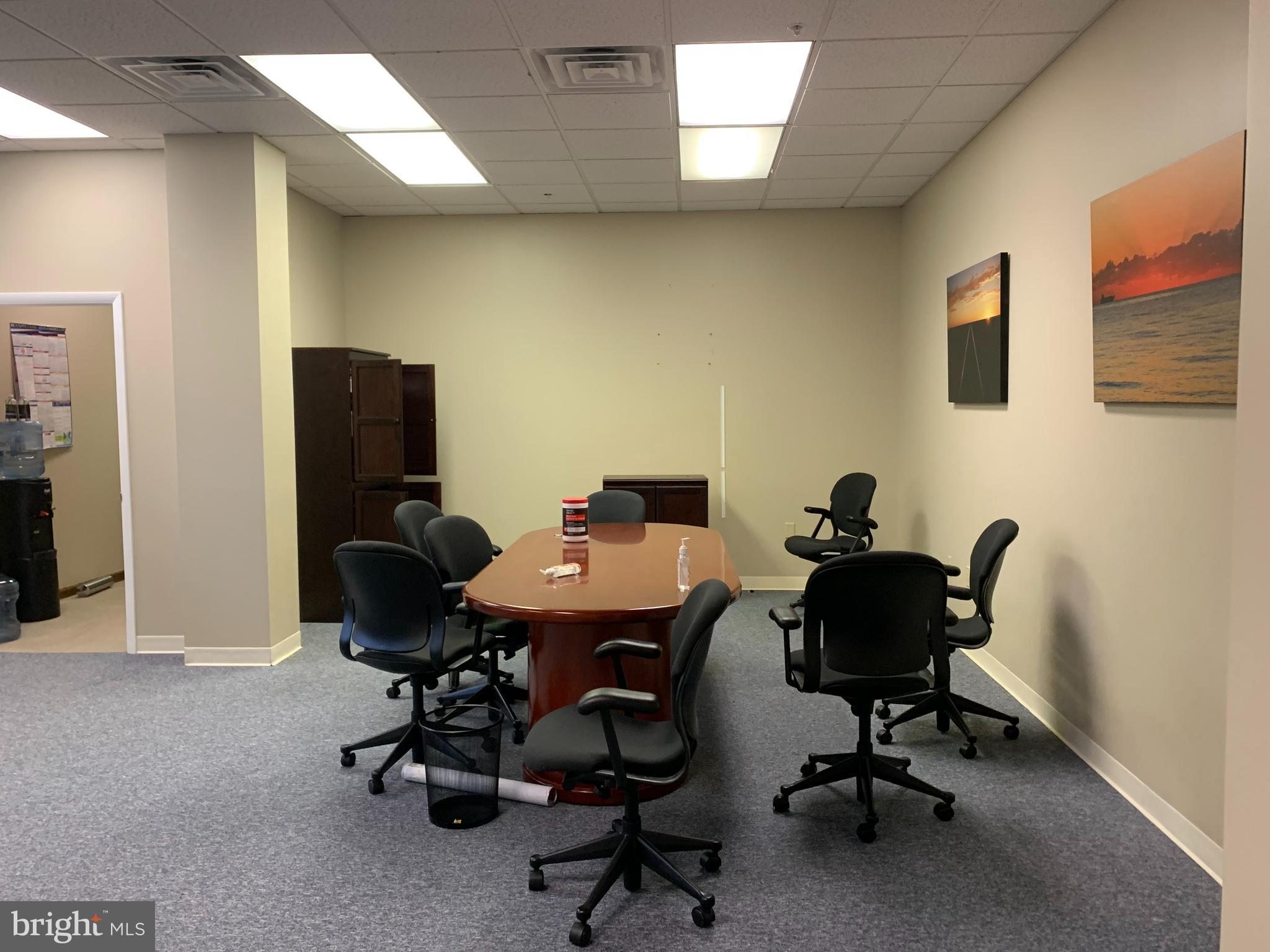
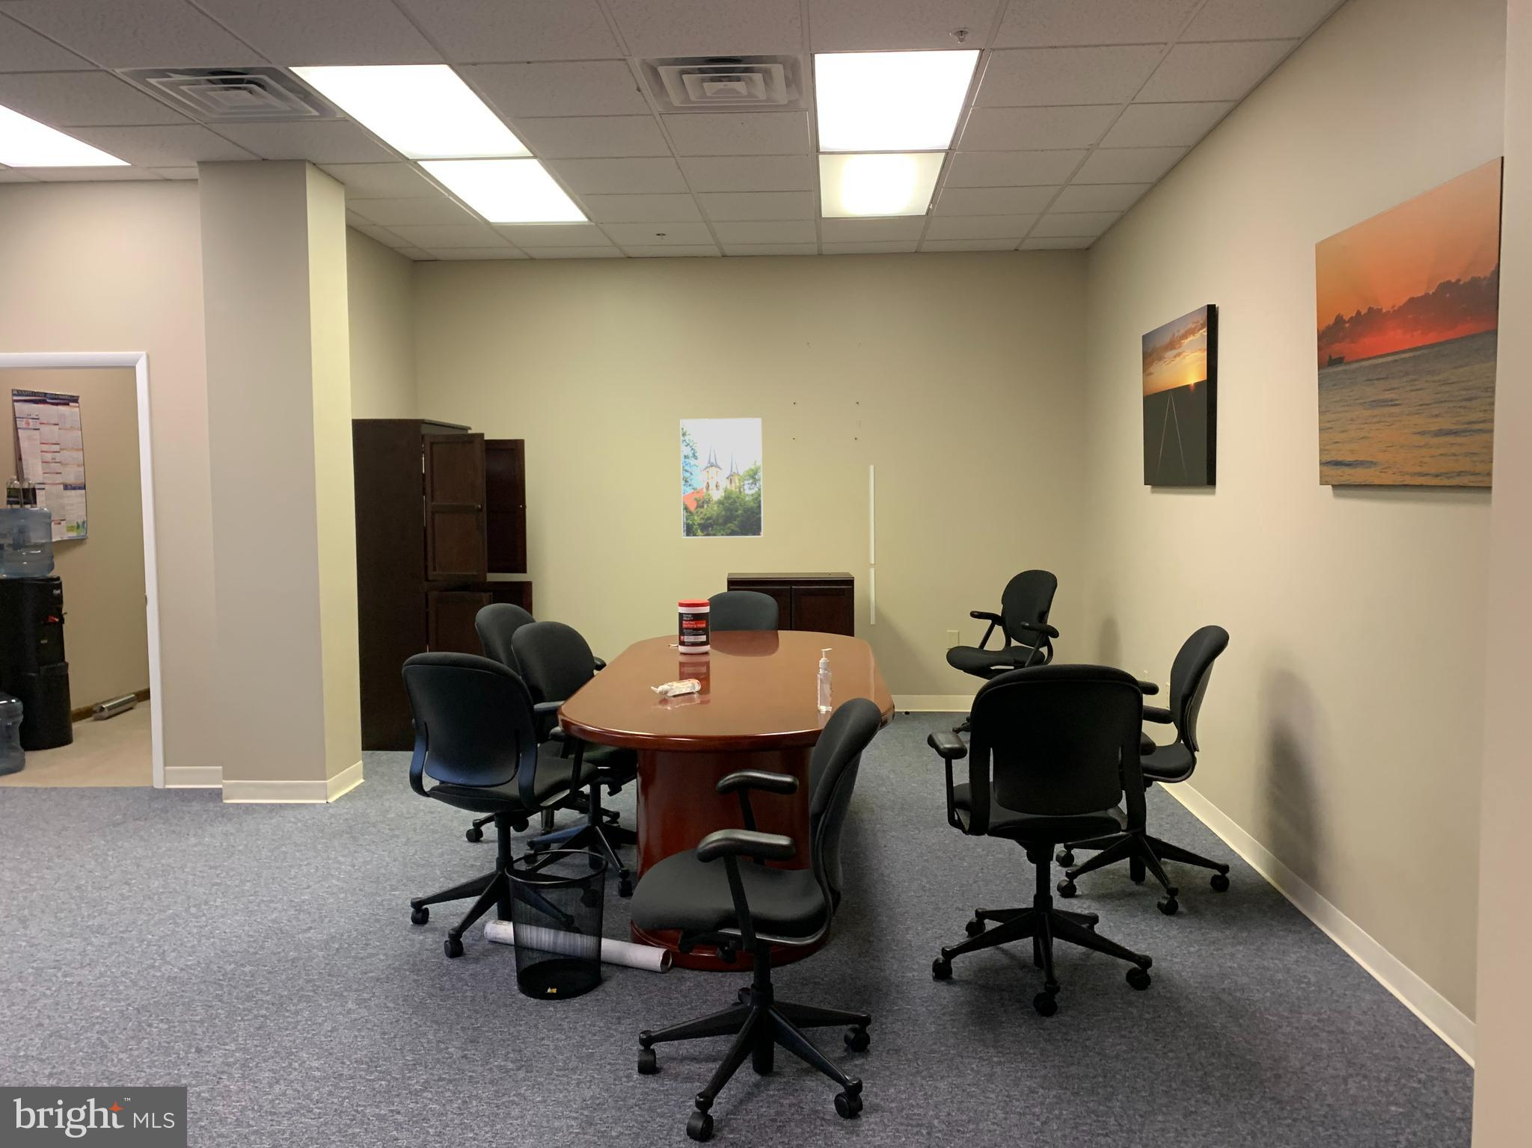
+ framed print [679,417,764,538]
